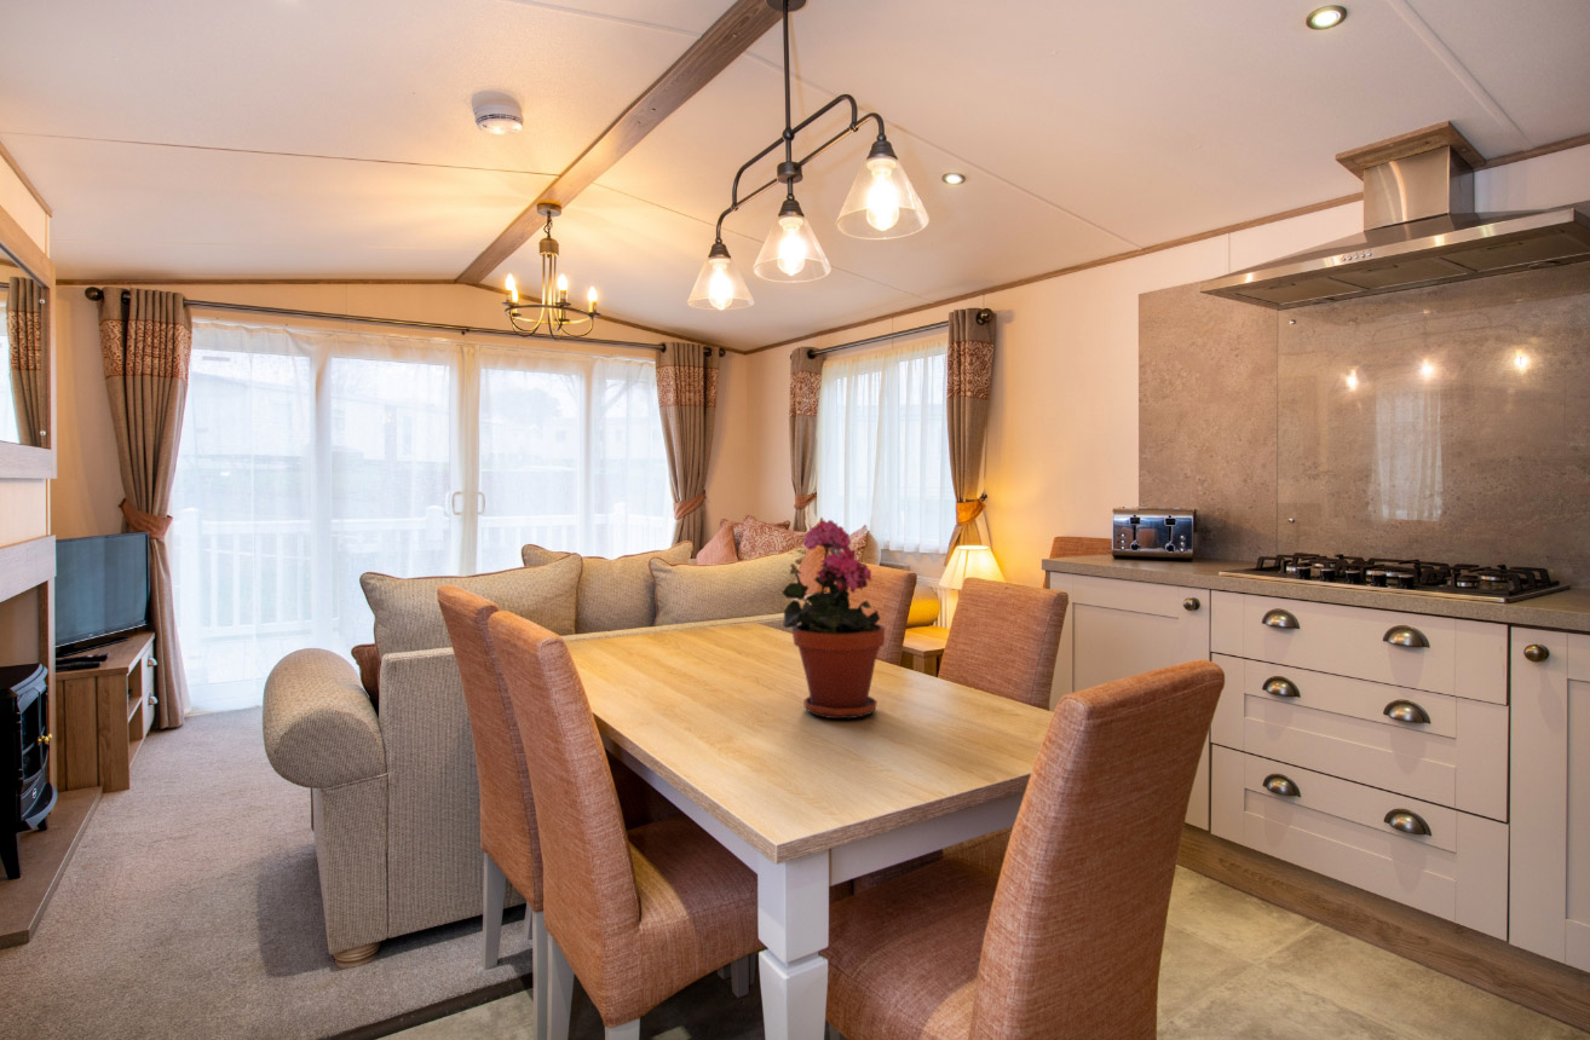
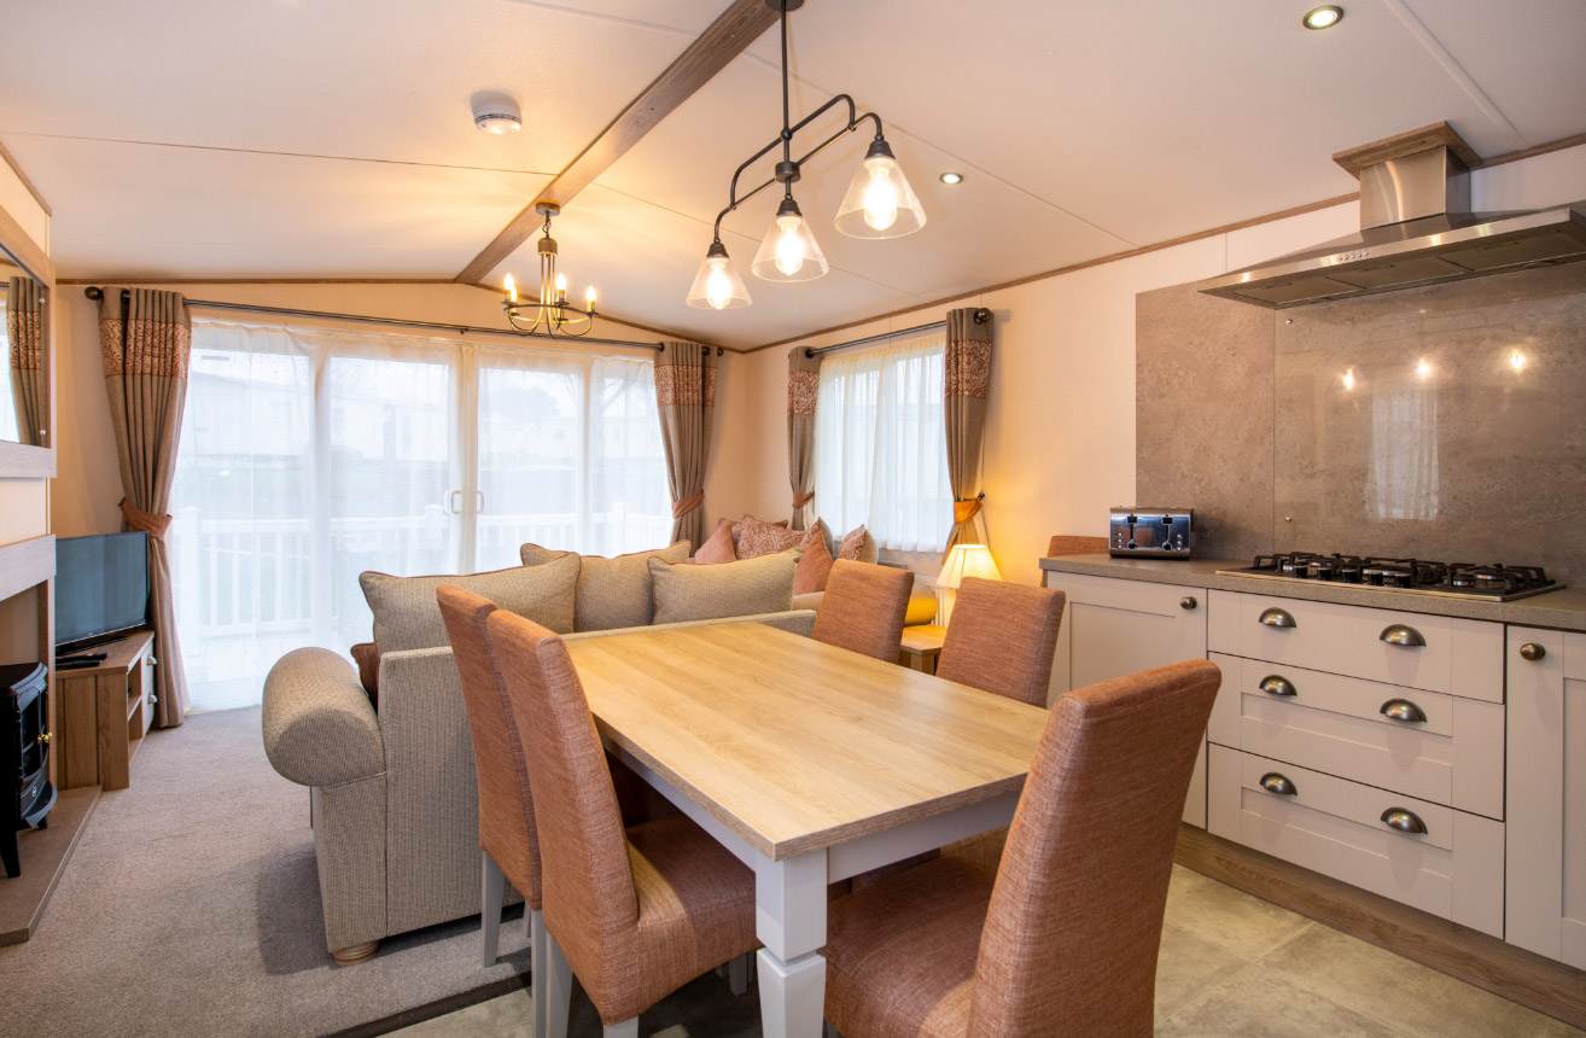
- potted plant [780,519,886,720]
